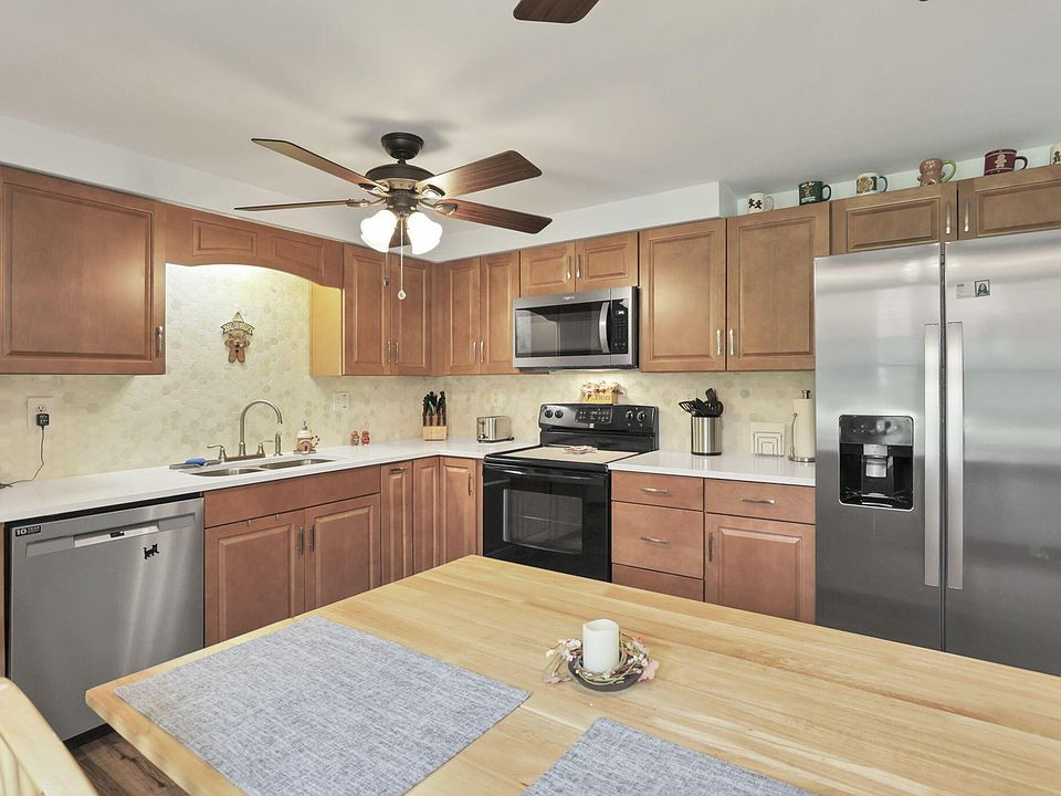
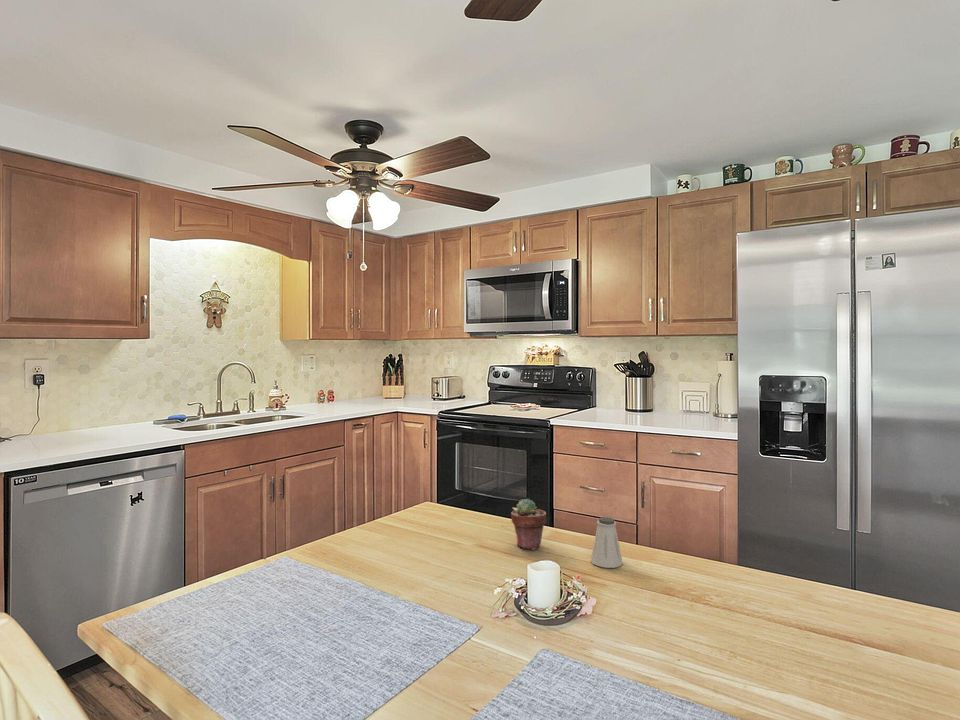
+ saltshaker [590,516,624,569]
+ potted succulent [510,498,547,551]
